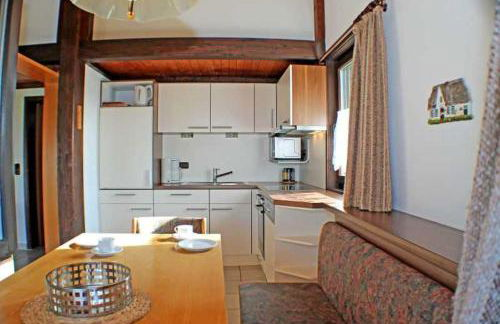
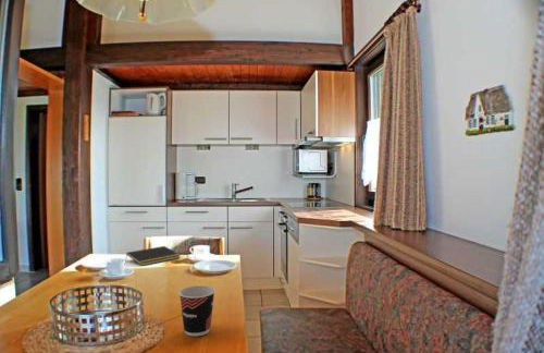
+ cup [178,284,217,338]
+ notepad [124,245,182,267]
